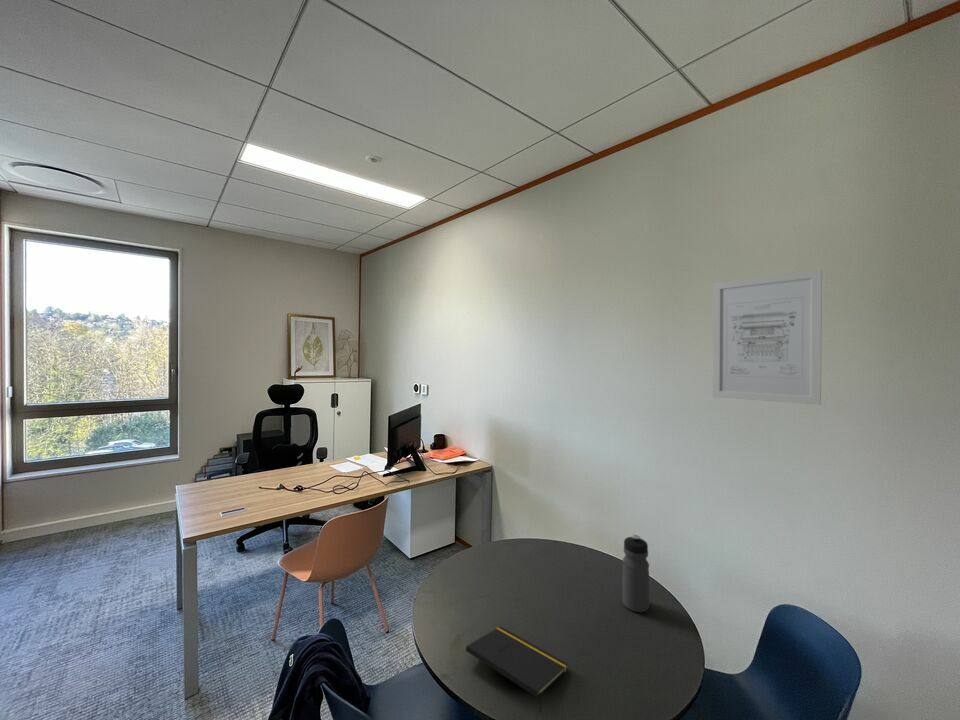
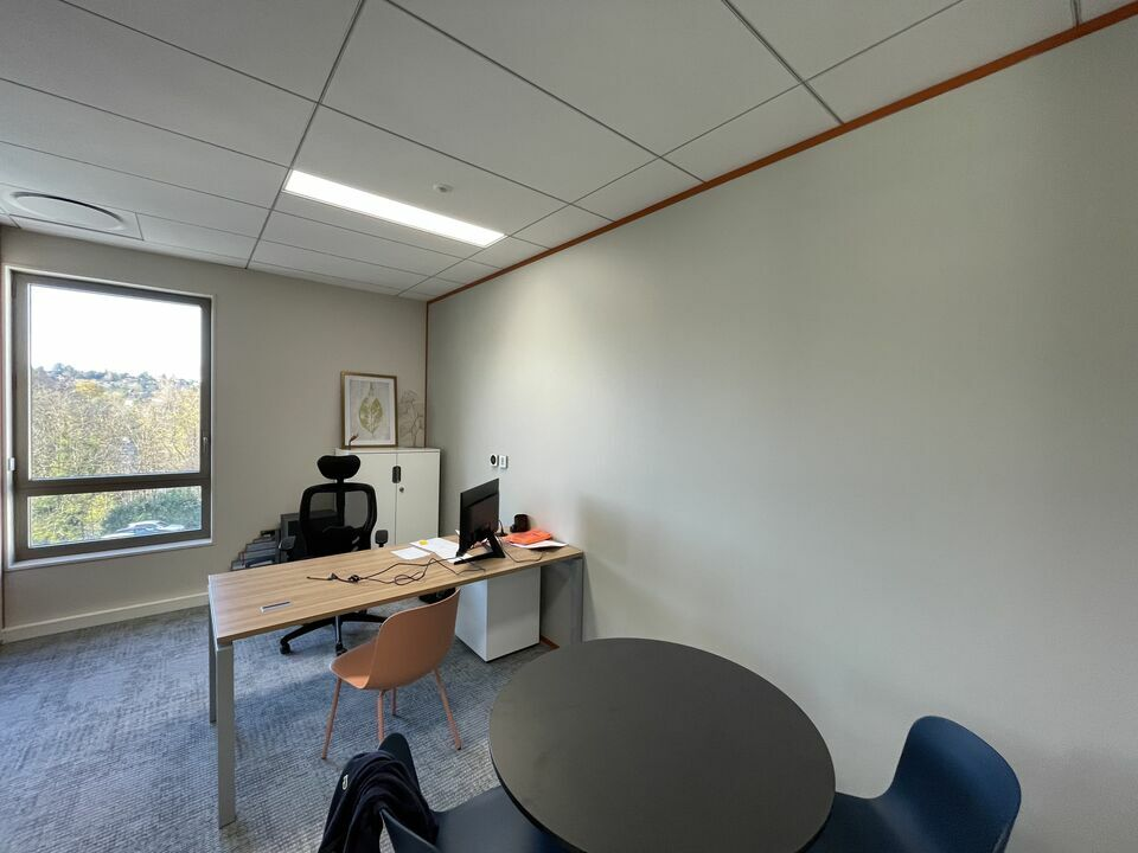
- water bottle [621,534,650,613]
- wall art [712,268,823,406]
- notepad [465,625,569,713]
